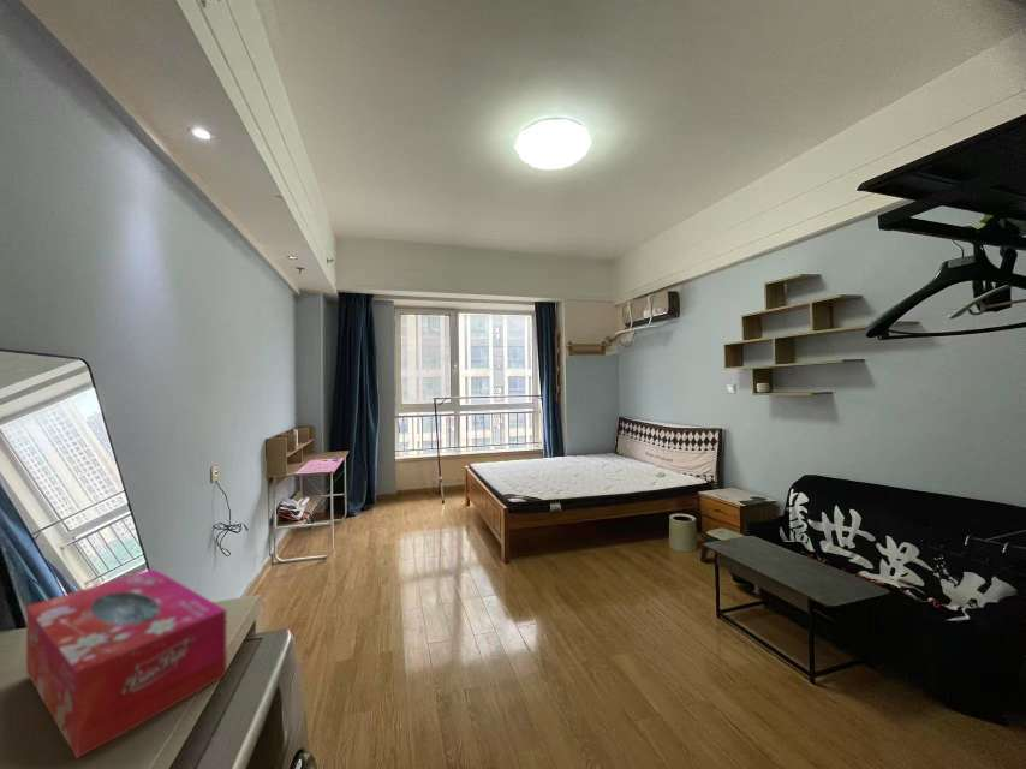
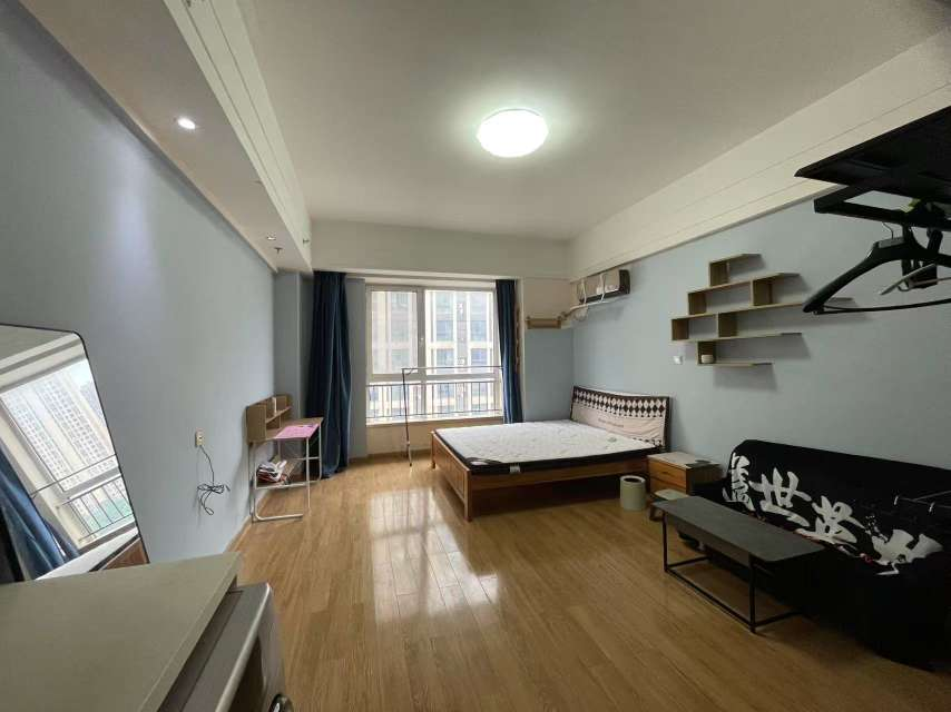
- tissue box [25,567,228,759]
